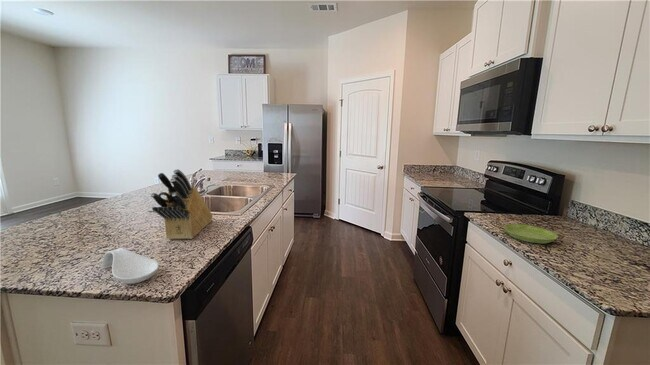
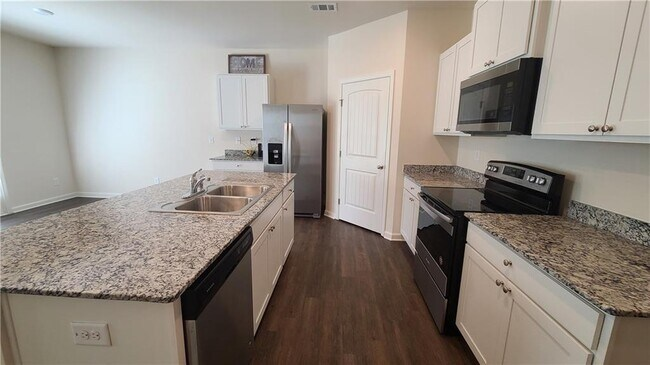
- spoon rest [101,247,160,285]
- saucer [503,223,559,244]
- knife block [150,168,214,240]
